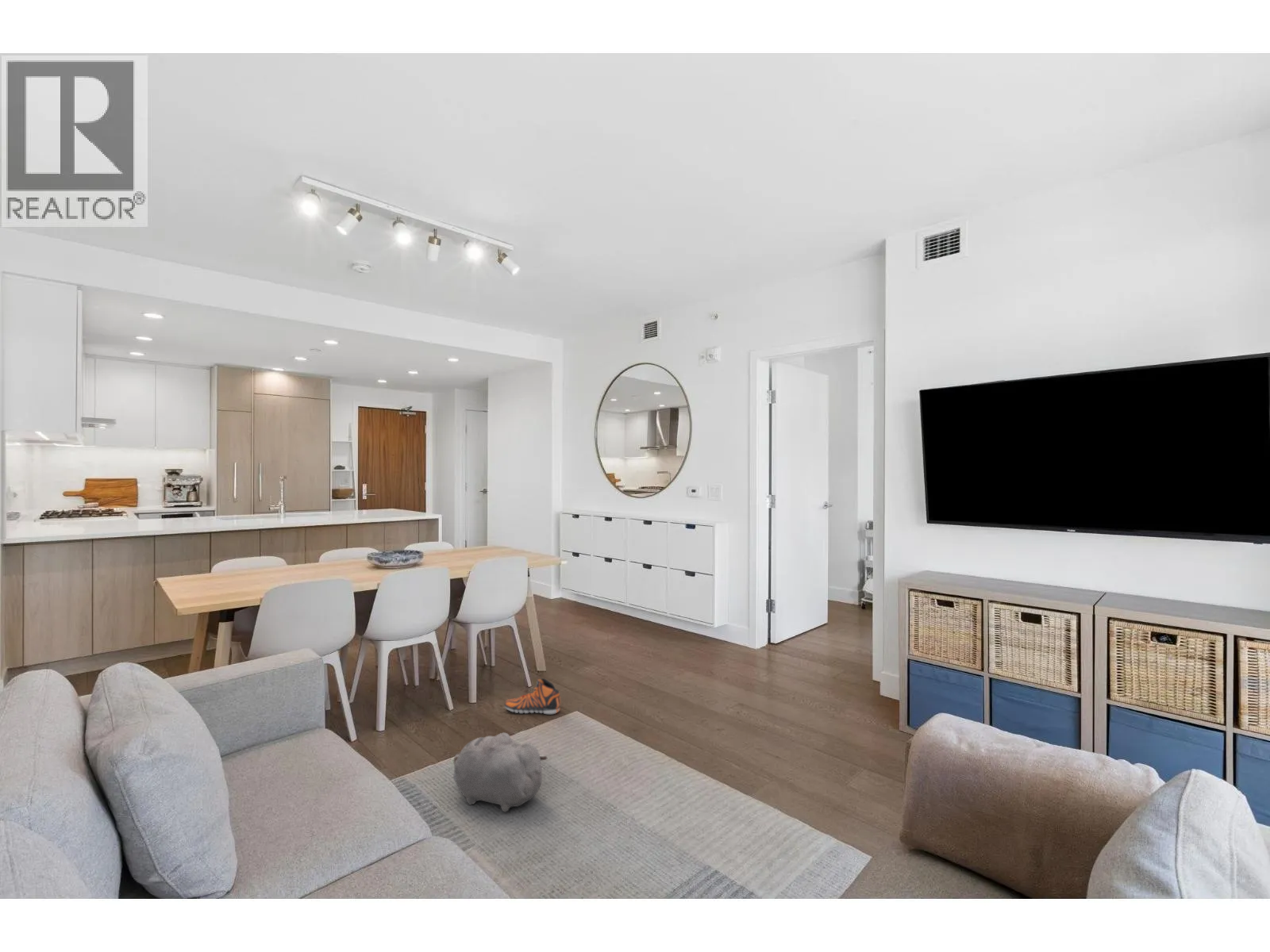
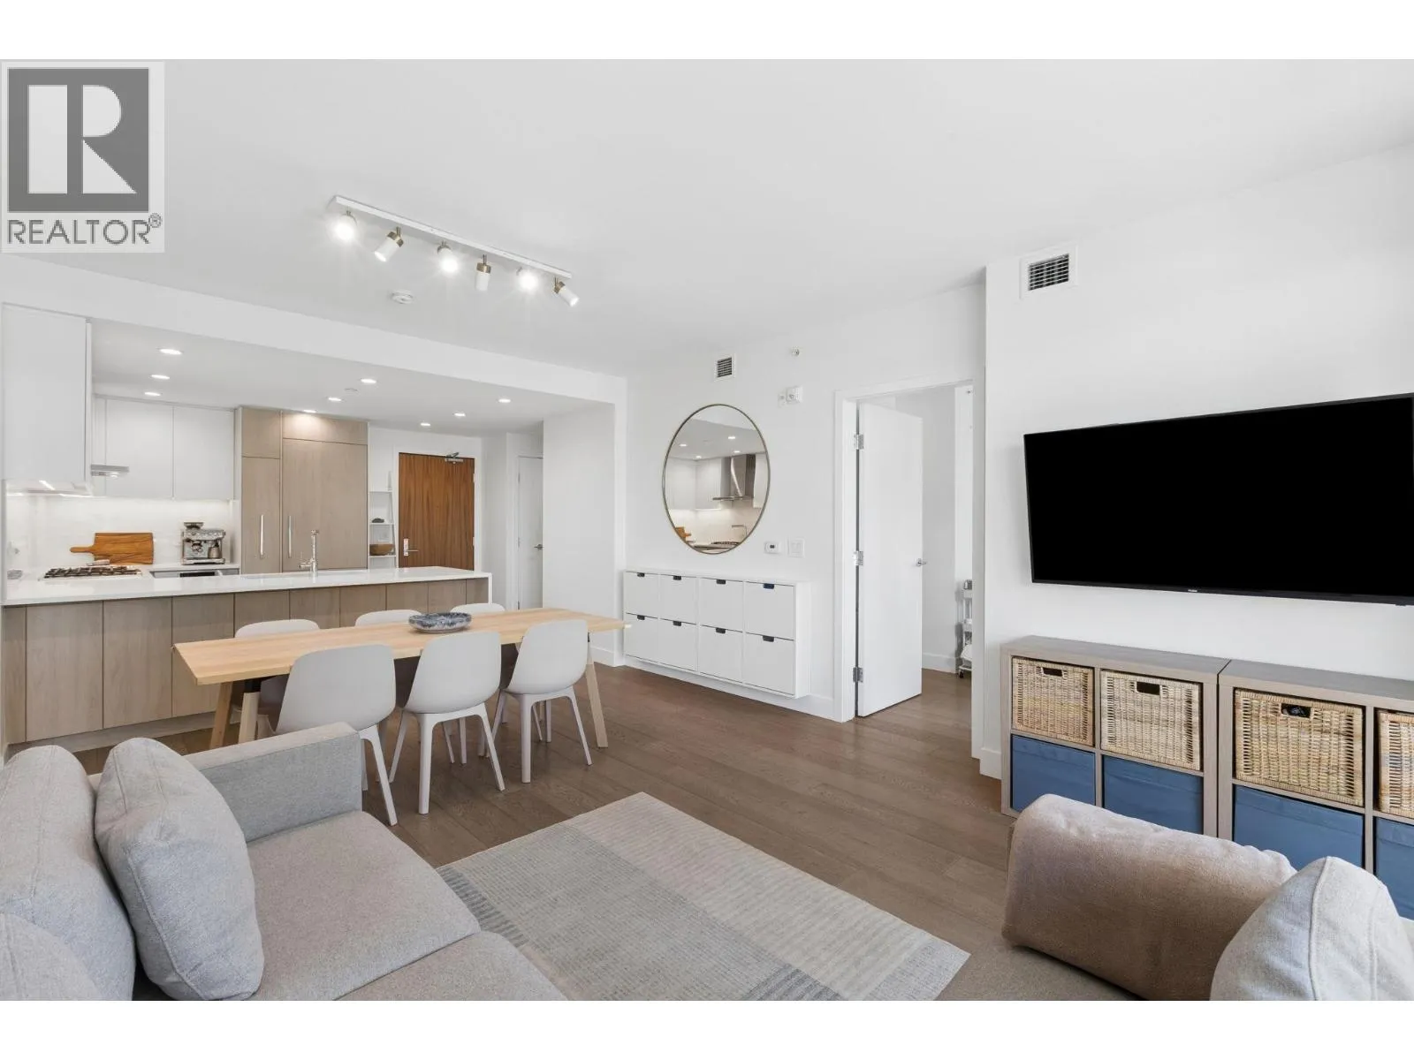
- sneaker [504,678,561,715]
- plush toy [452,731,548,812]
